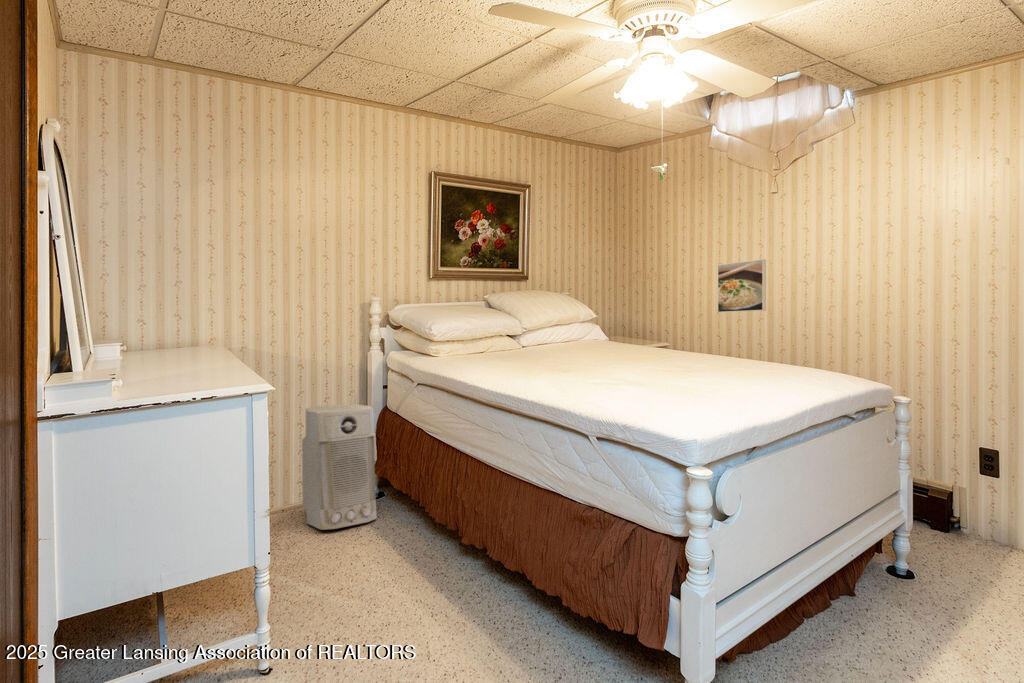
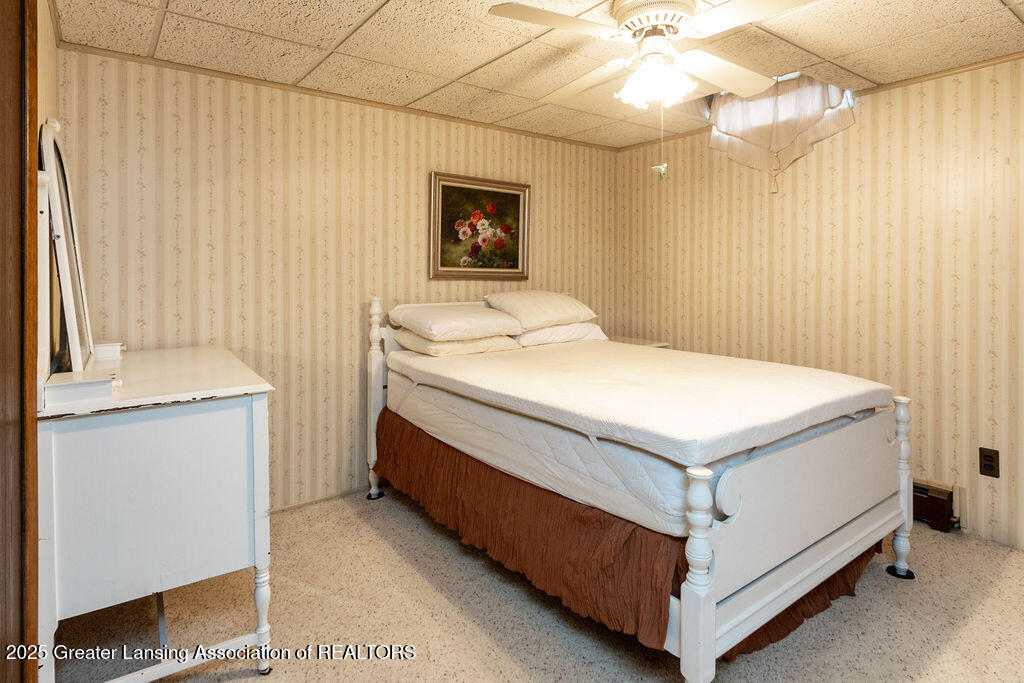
- air purifier [301,404,378,531]
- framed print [716,258,767,314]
